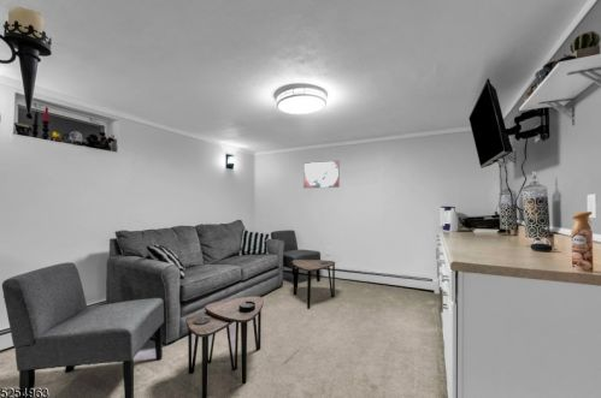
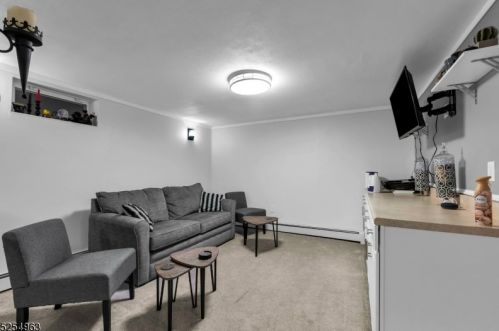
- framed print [302,160,341,190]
